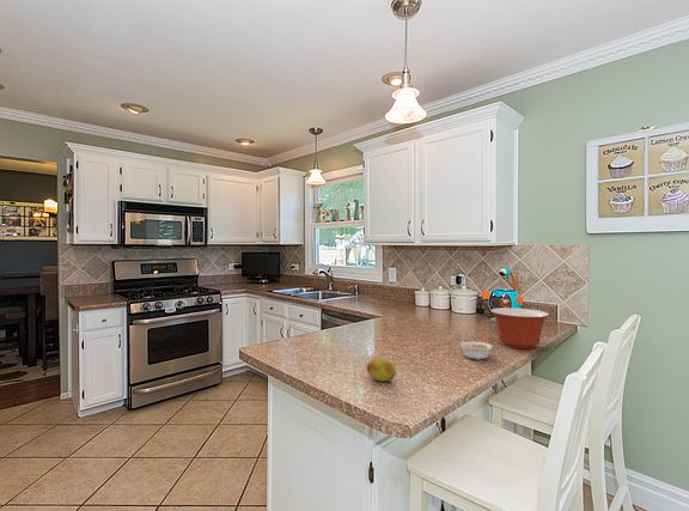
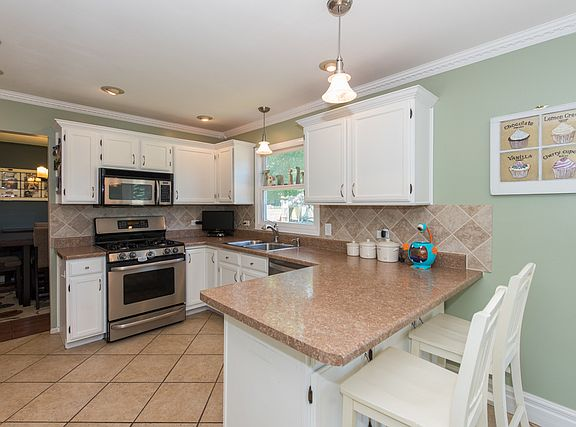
- legume [455,340,494,361]
- mixing bowl [489,306,550,349]
- fruit [366,358,397,383]
